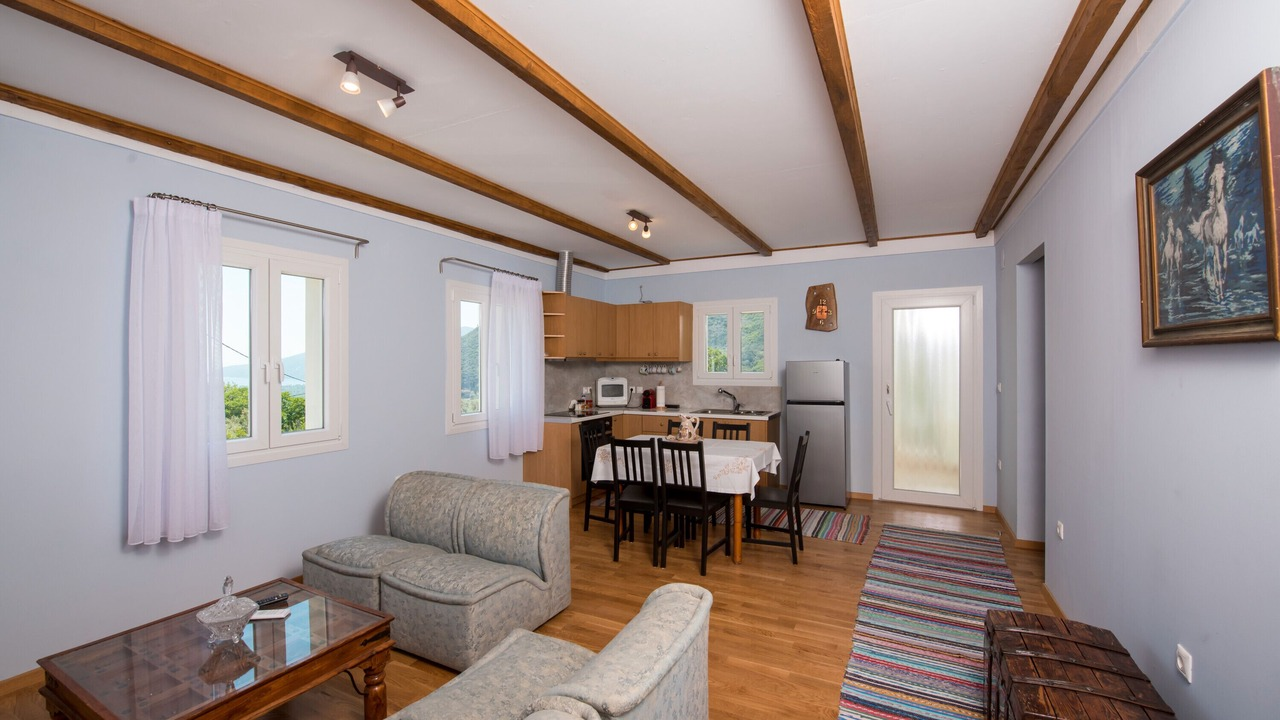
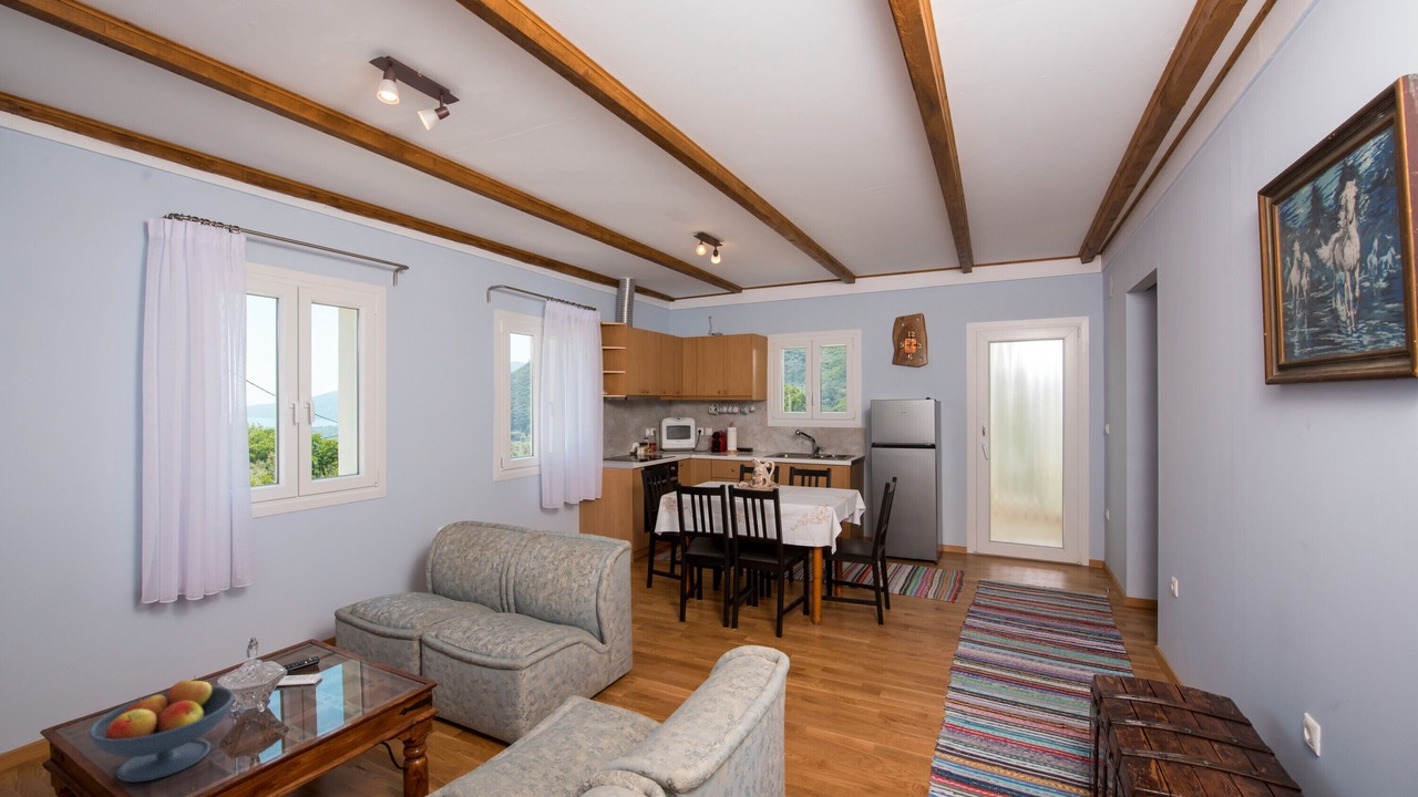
+ fruit bowl [88,674,236,784]
